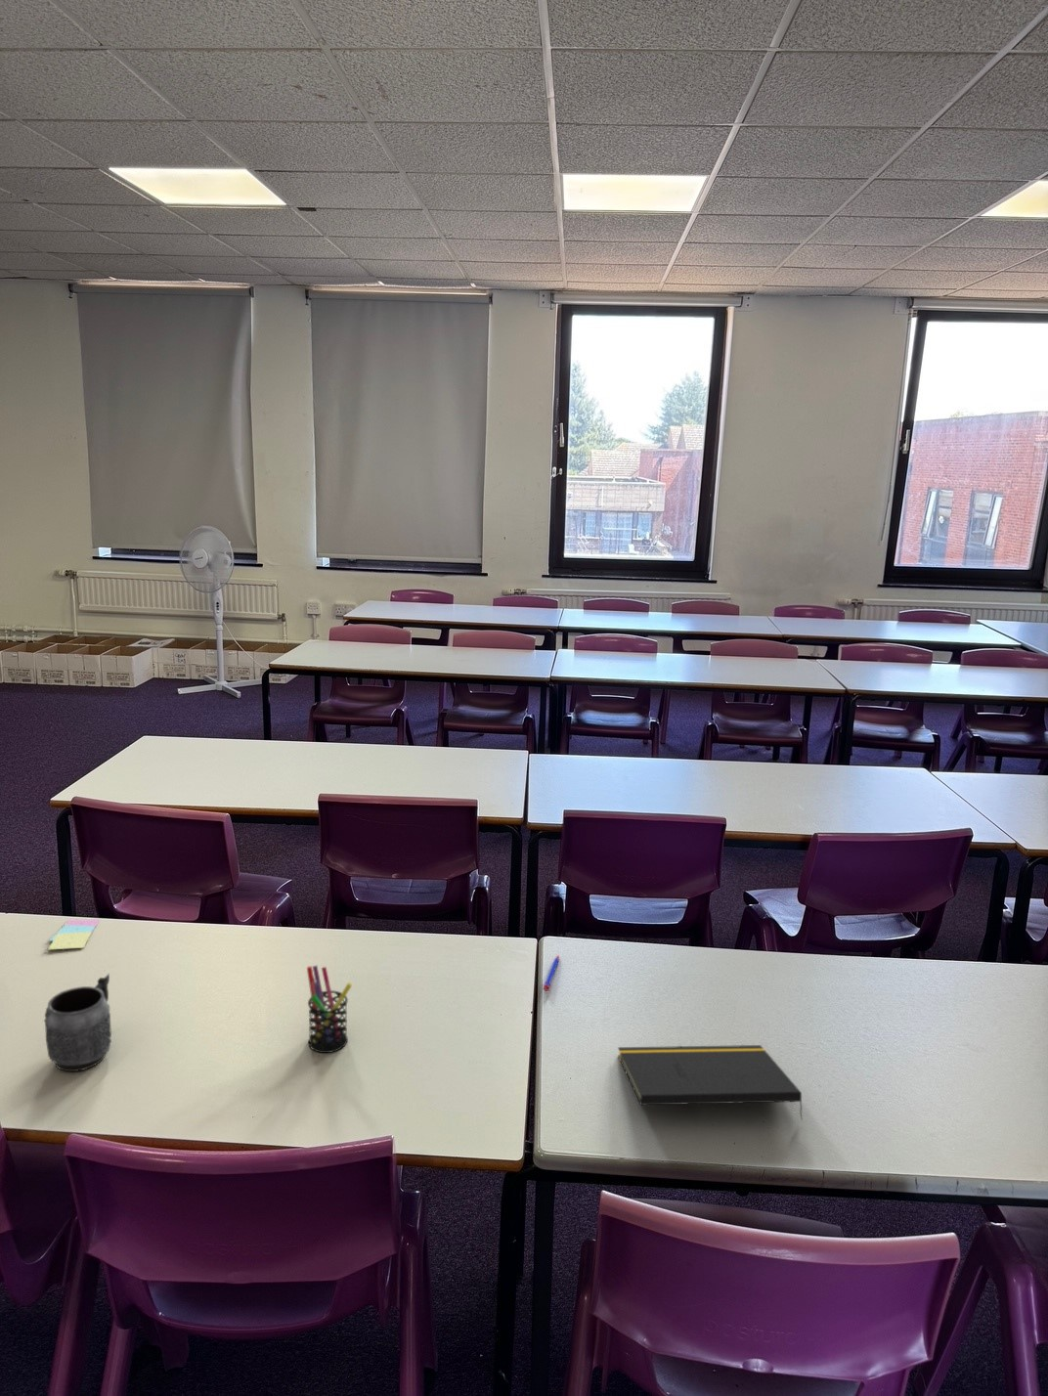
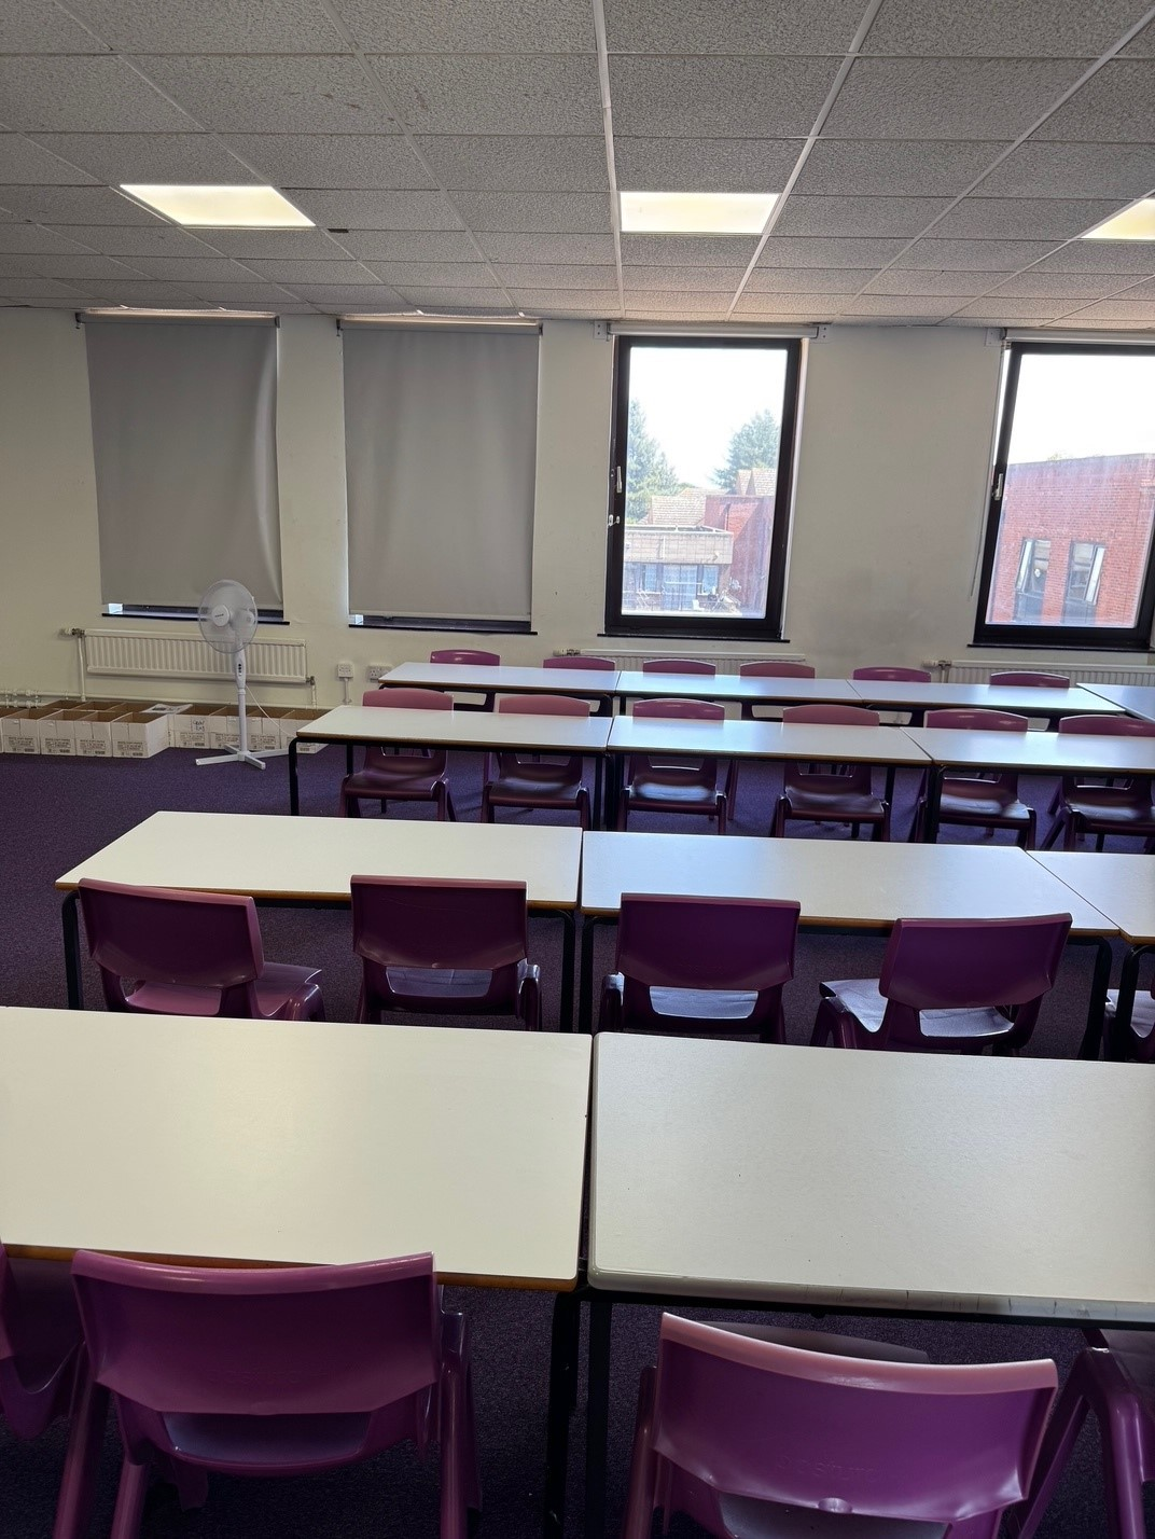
- sticky notes [47,919,100,950]
- pen holder [306,964,353,1054]
- mug [43,973,112,1072]
- notepad [616,1044,804,1121]
- pen [543,955,560,992]
